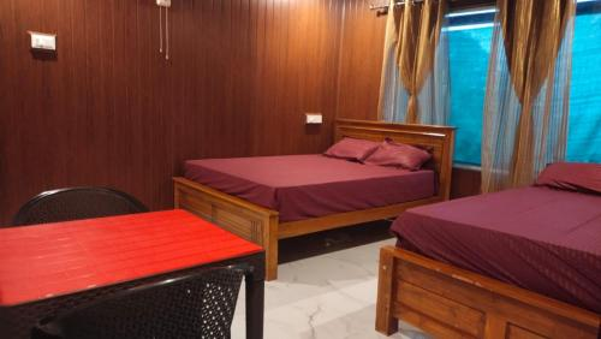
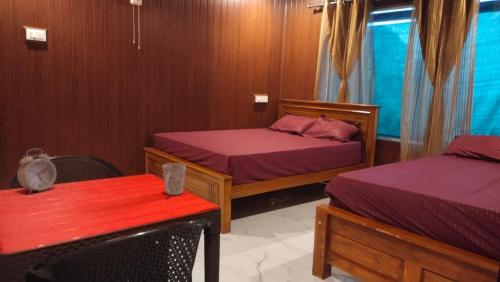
+ mug [161,162,187,196]
+ alarm clock [16,148,57,194]
